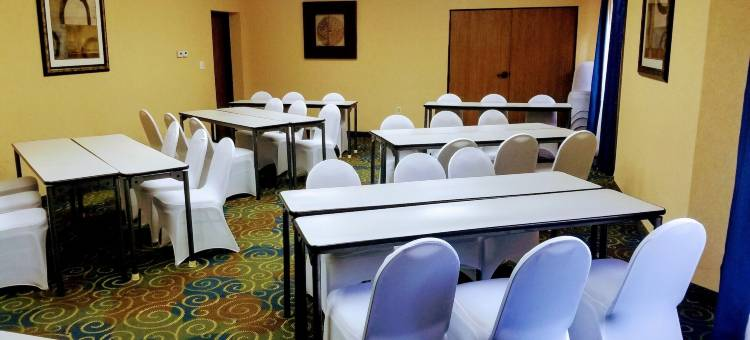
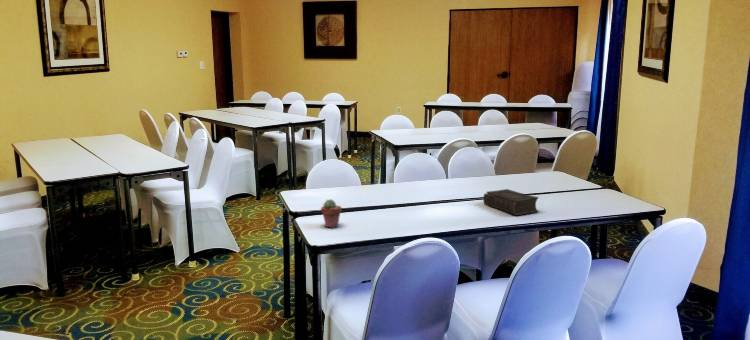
+ potted succulent [320,198,343,229]
+ book [482,188,539,216]
